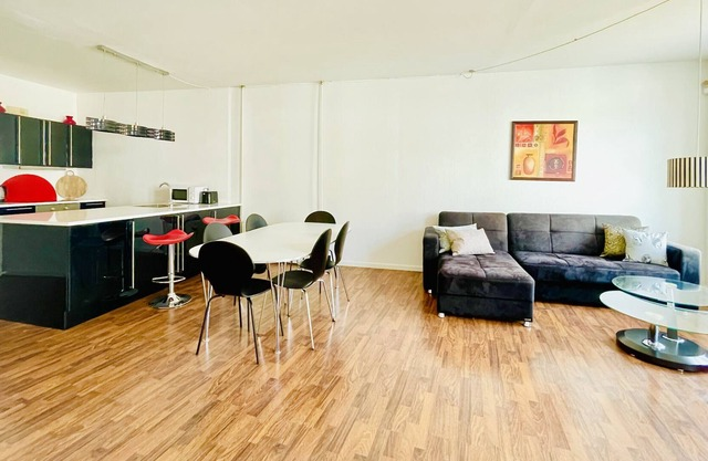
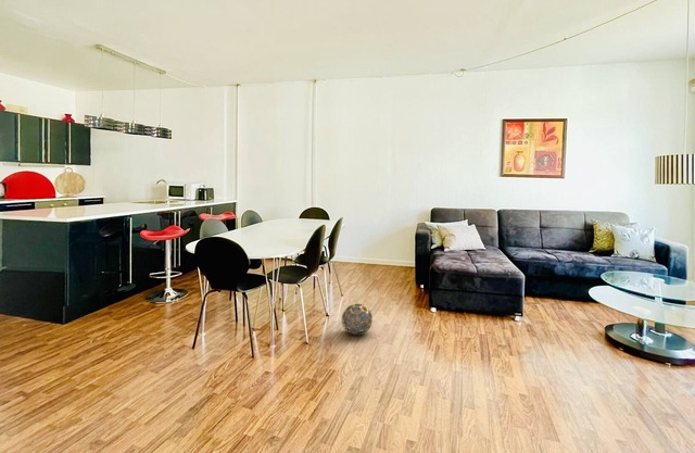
+ ball [341,302,374,336]
